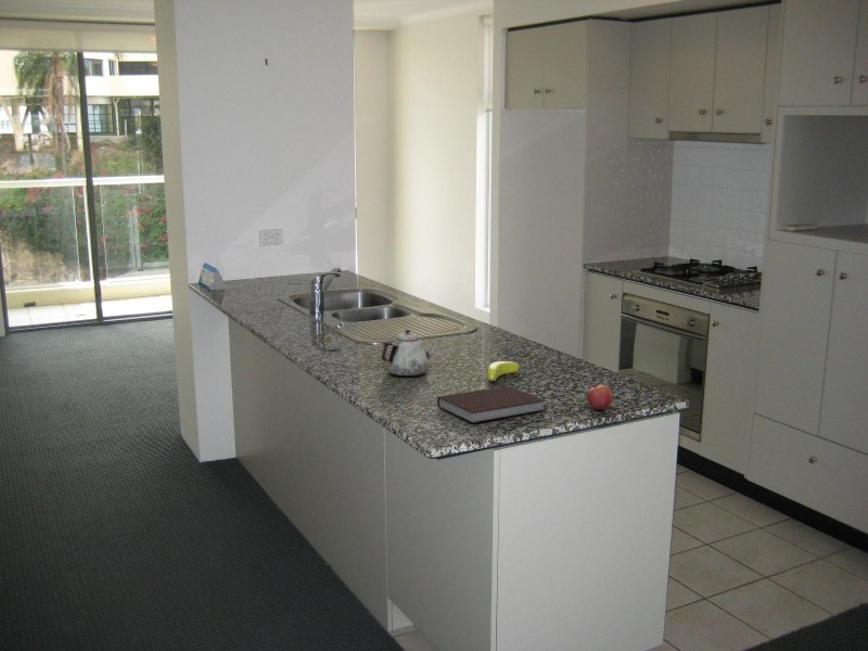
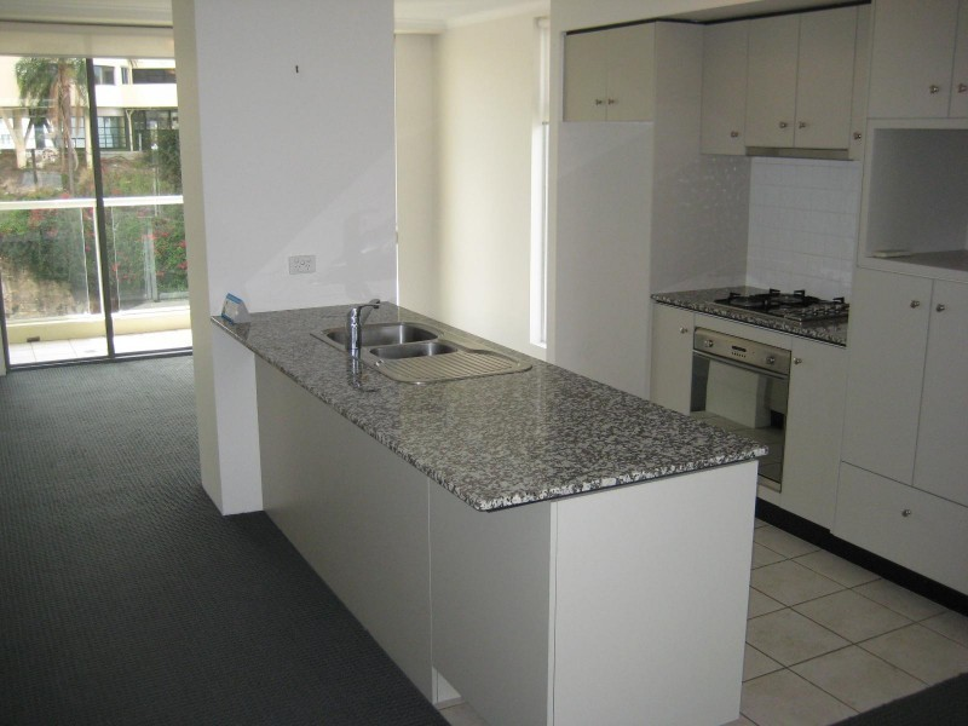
- notebook [436,385,547,424]
- banana [486,360,521,382]
- teapot [381,329,442,378]
- pomegranate [586,383,614,411]
